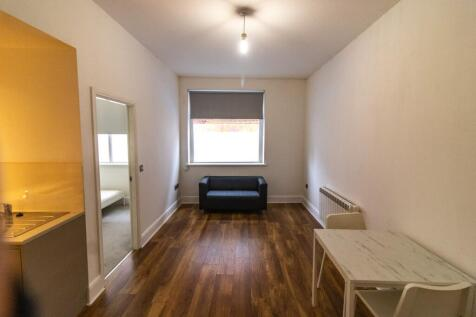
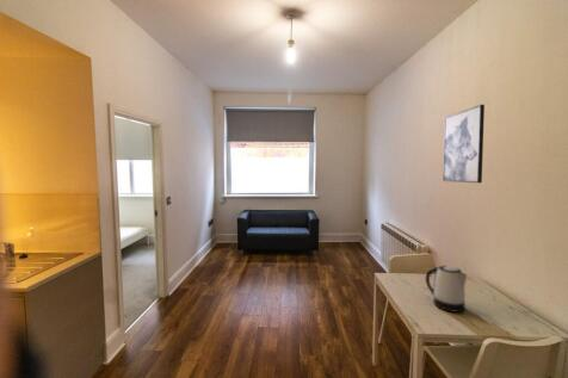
+ wall art [442,104,486,184]
+ kettle [425,265,468,314]
